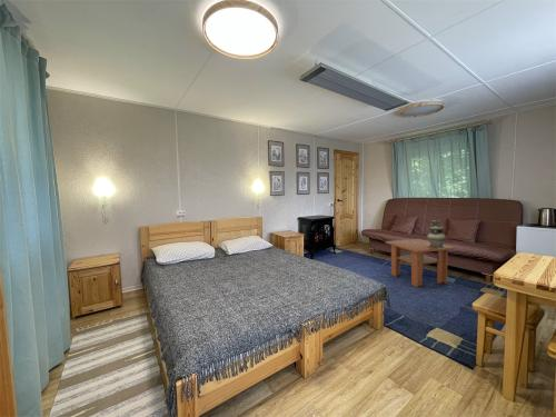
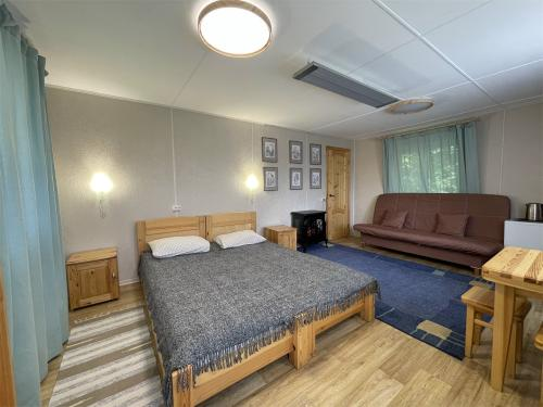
- coffee table [385,238,457,288]
- decorative urn [426,219,447,248]
